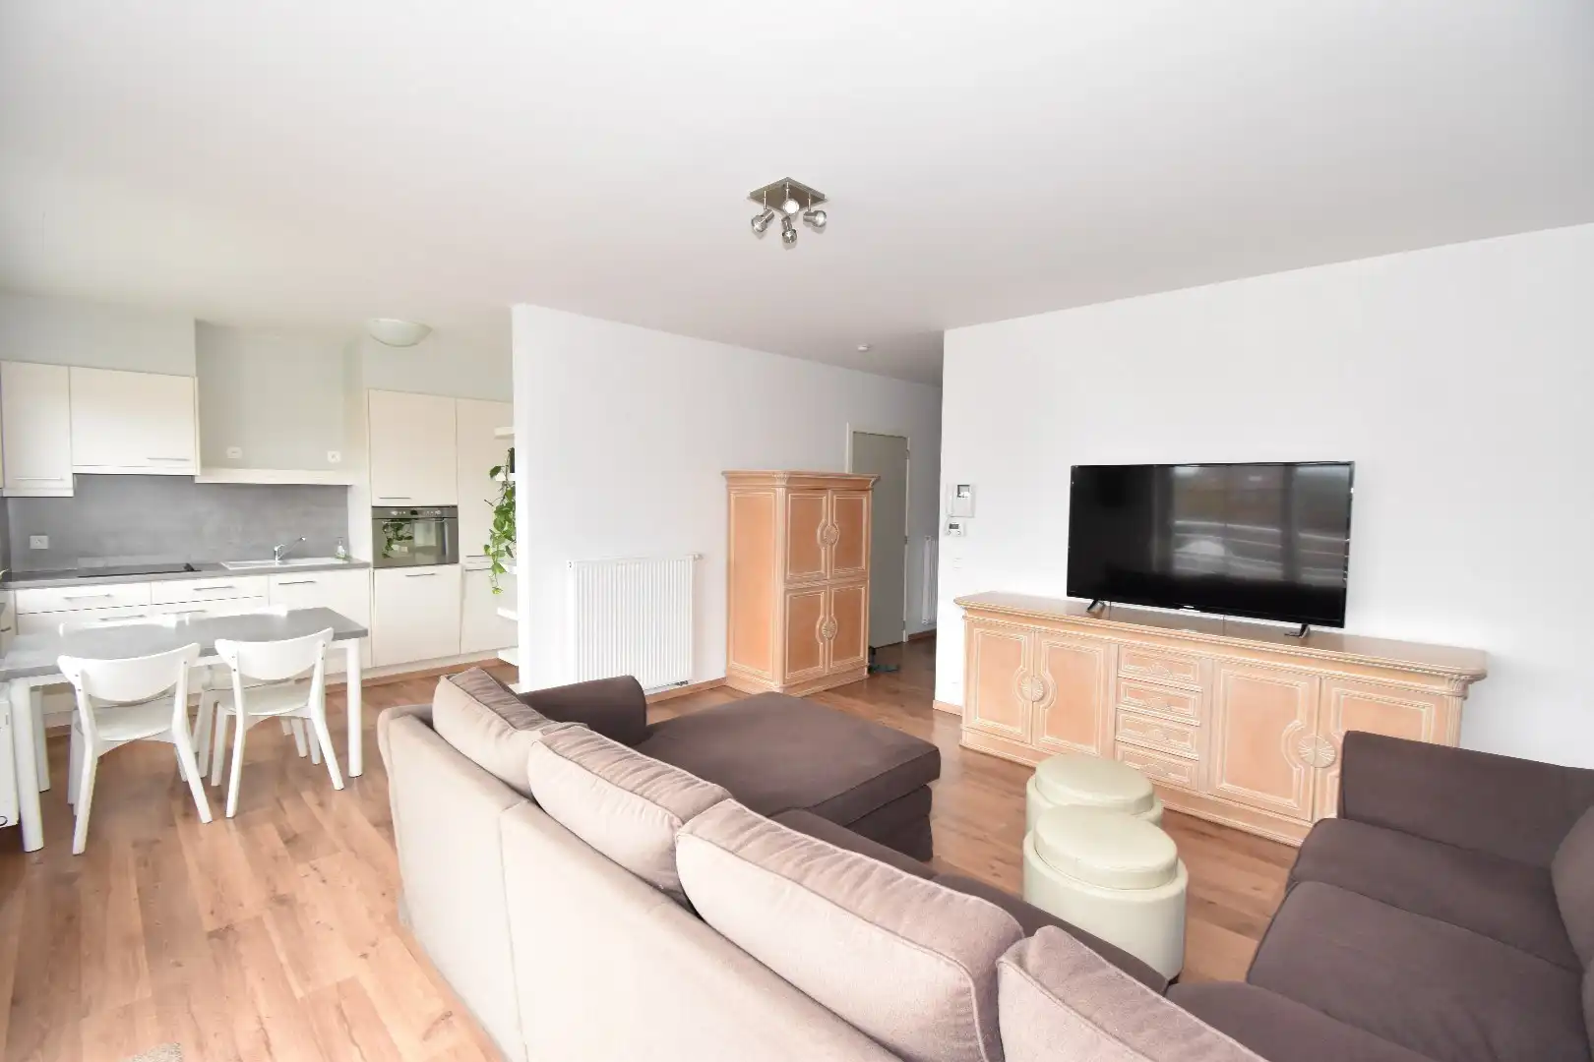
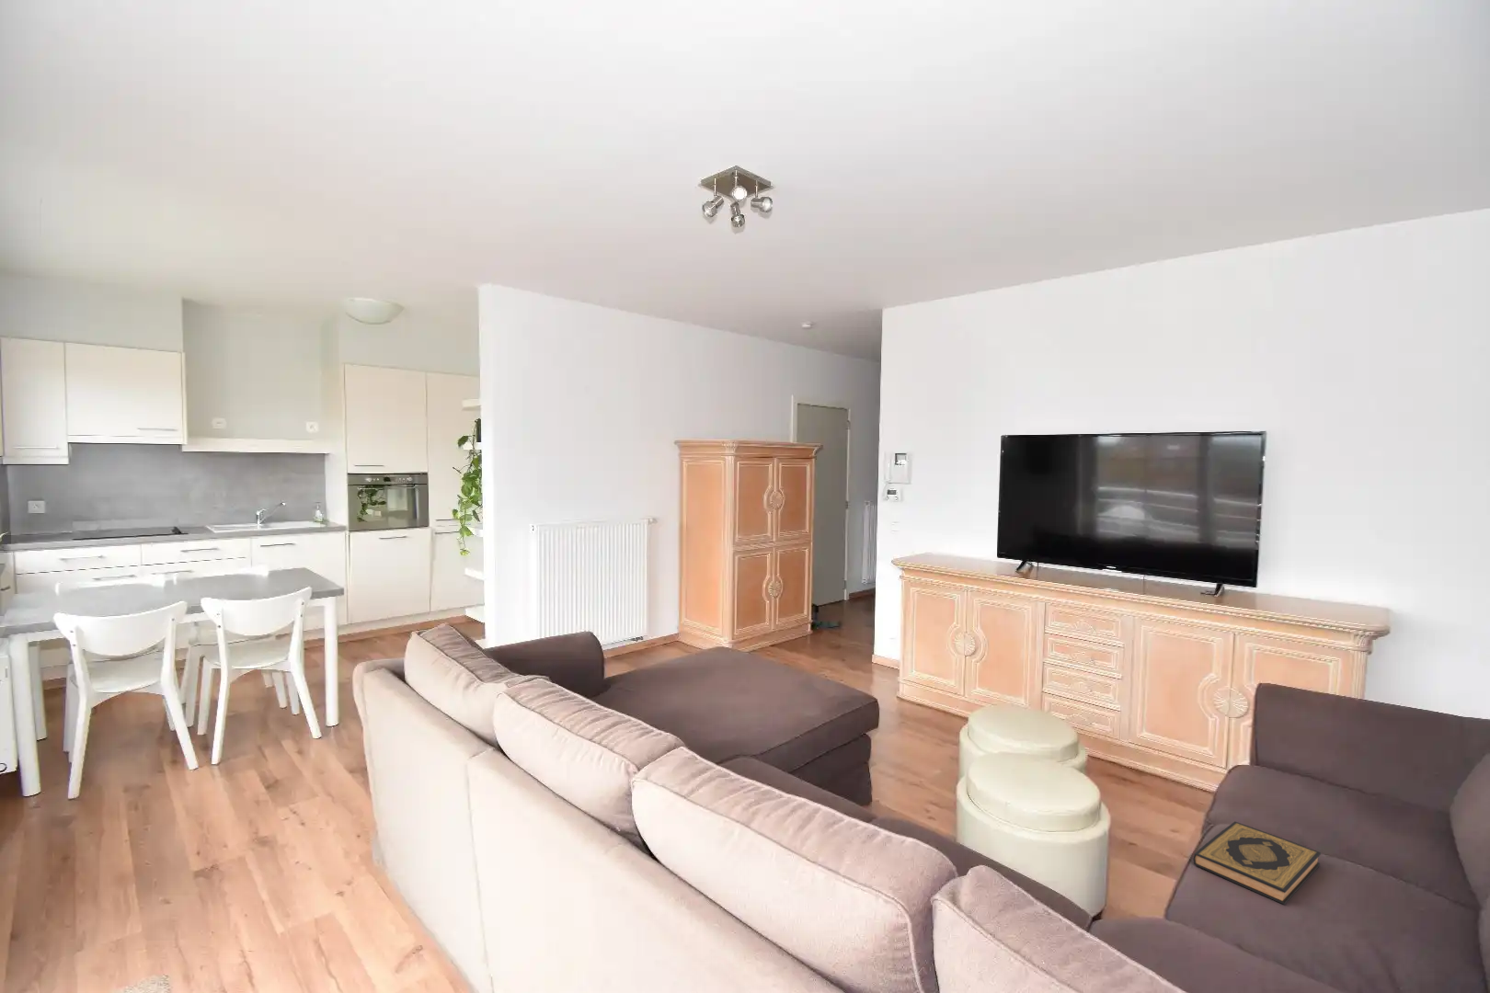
+ hardback book [1192,821,1321,905]
